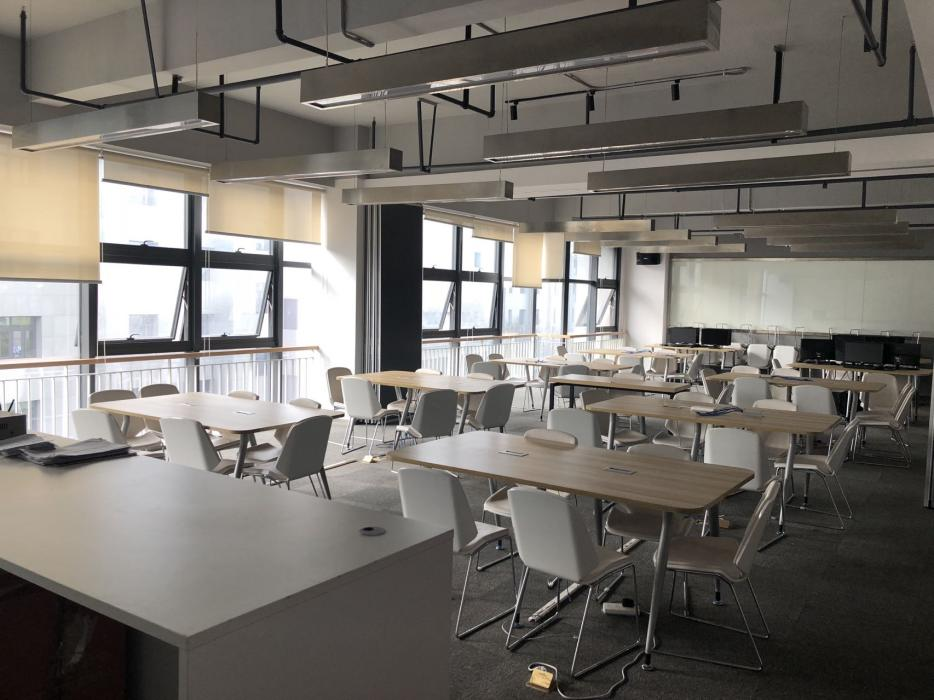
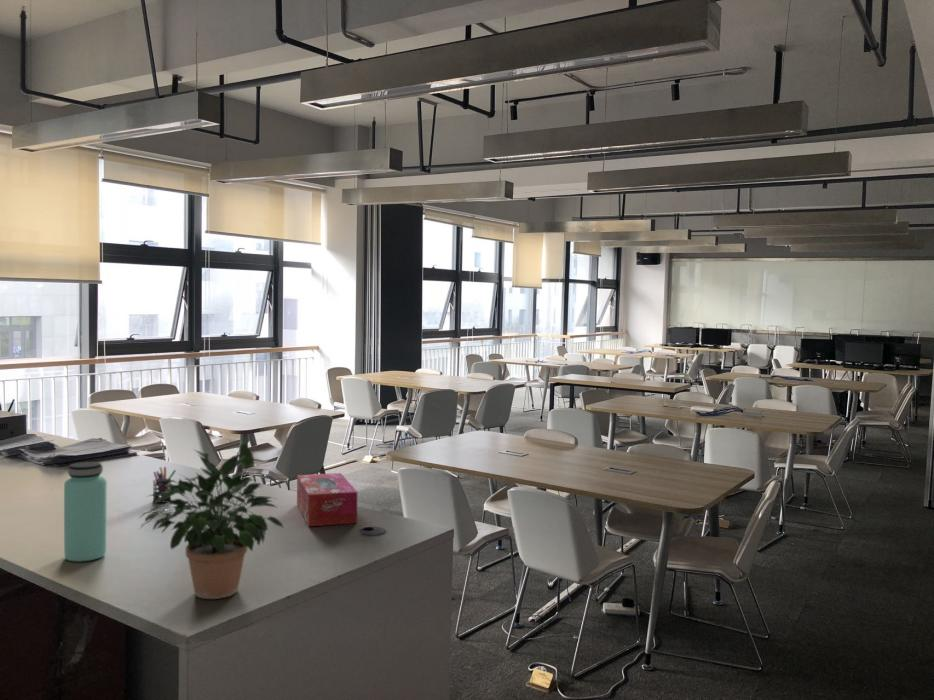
+ potted plant [138,441,284,600]
+ pen holder [152,466,177,504]
+ bottle [63,461,108,562]
+ tissue box [296,472,358,527]
